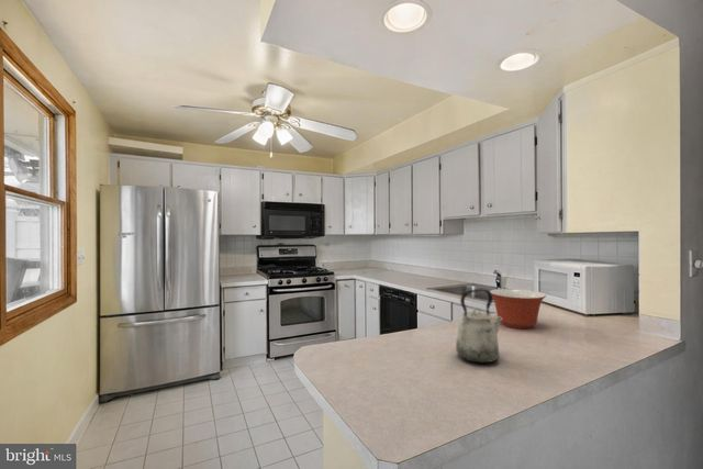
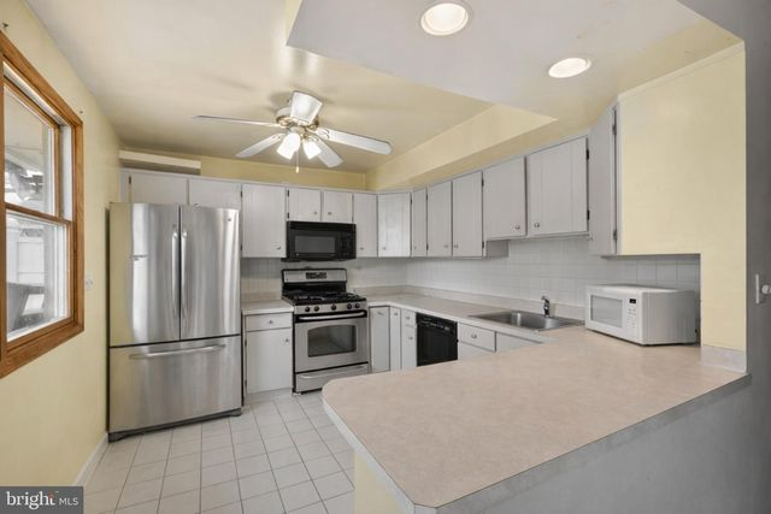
- kettle [455,288,502,364]
- mixing bowl [489,288,547,330]
